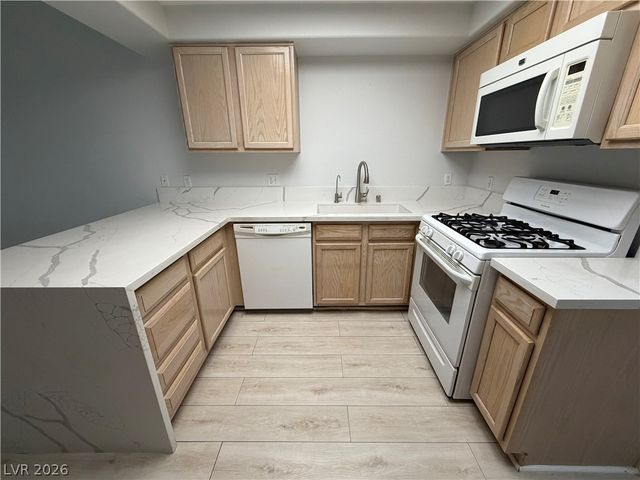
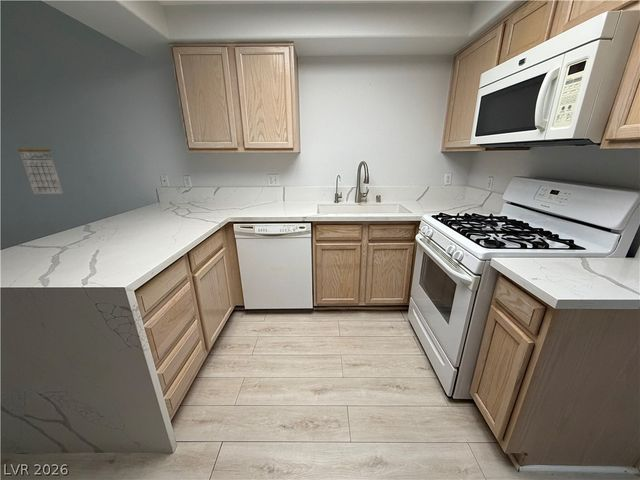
+ calendar [16,139,64,195]
